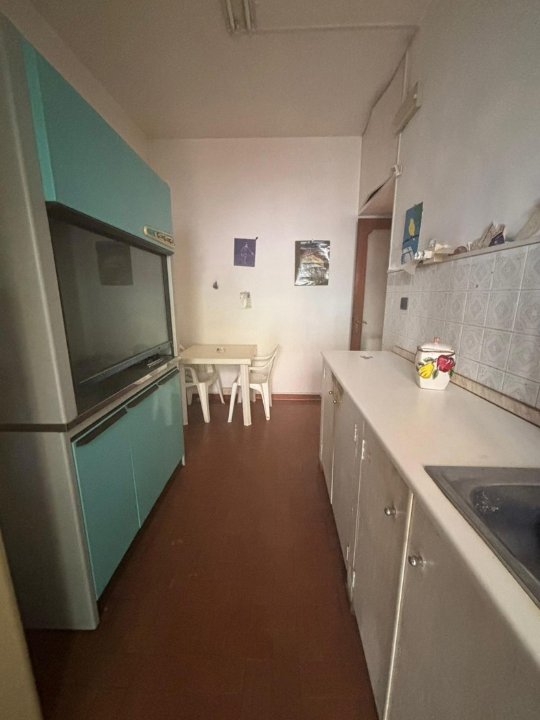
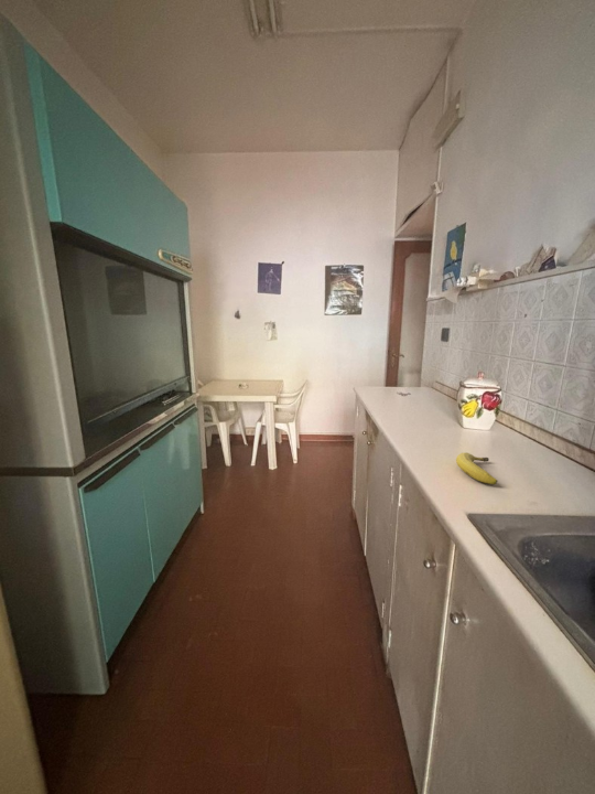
+ fruit [455,451,498,485]
